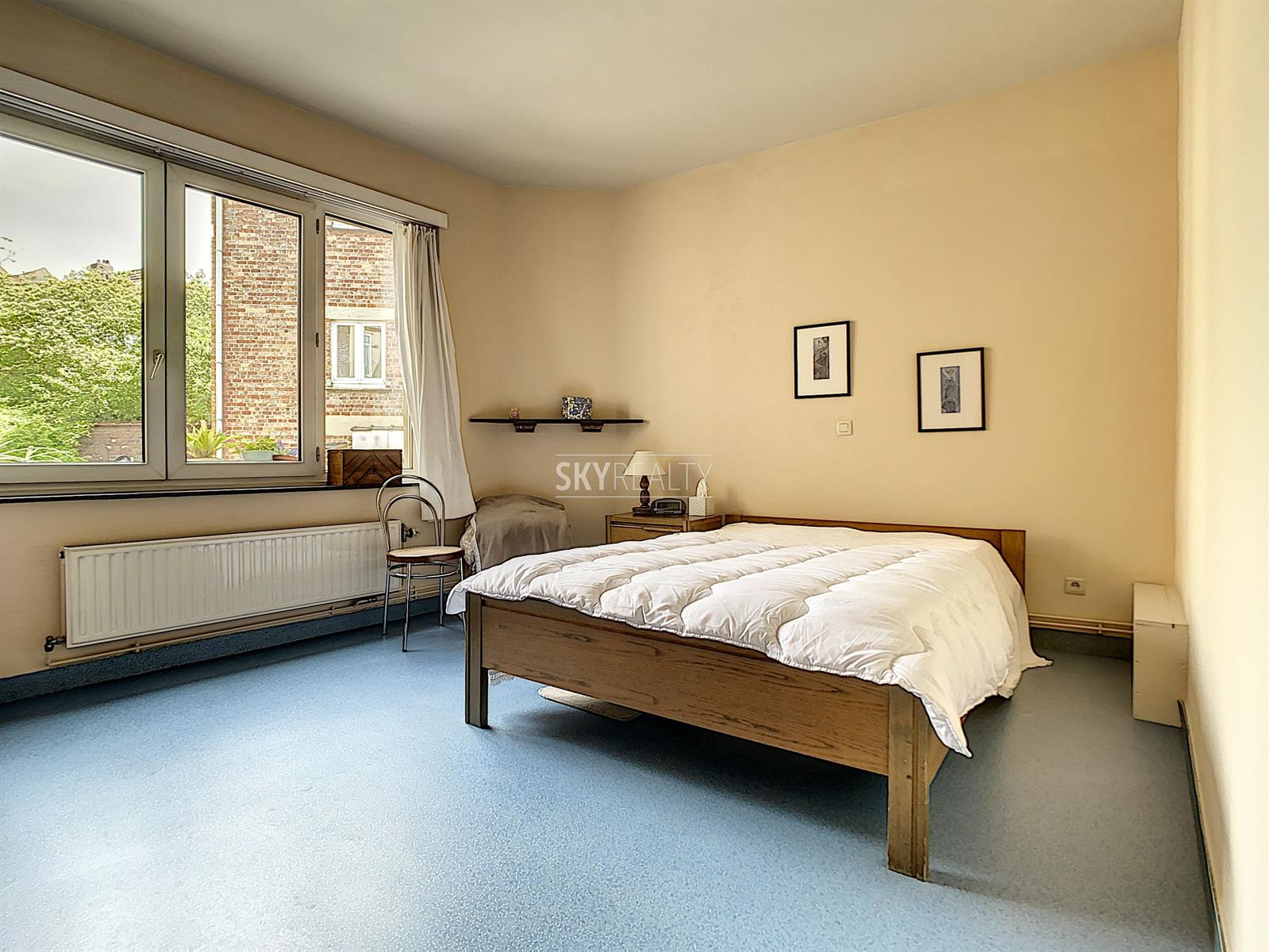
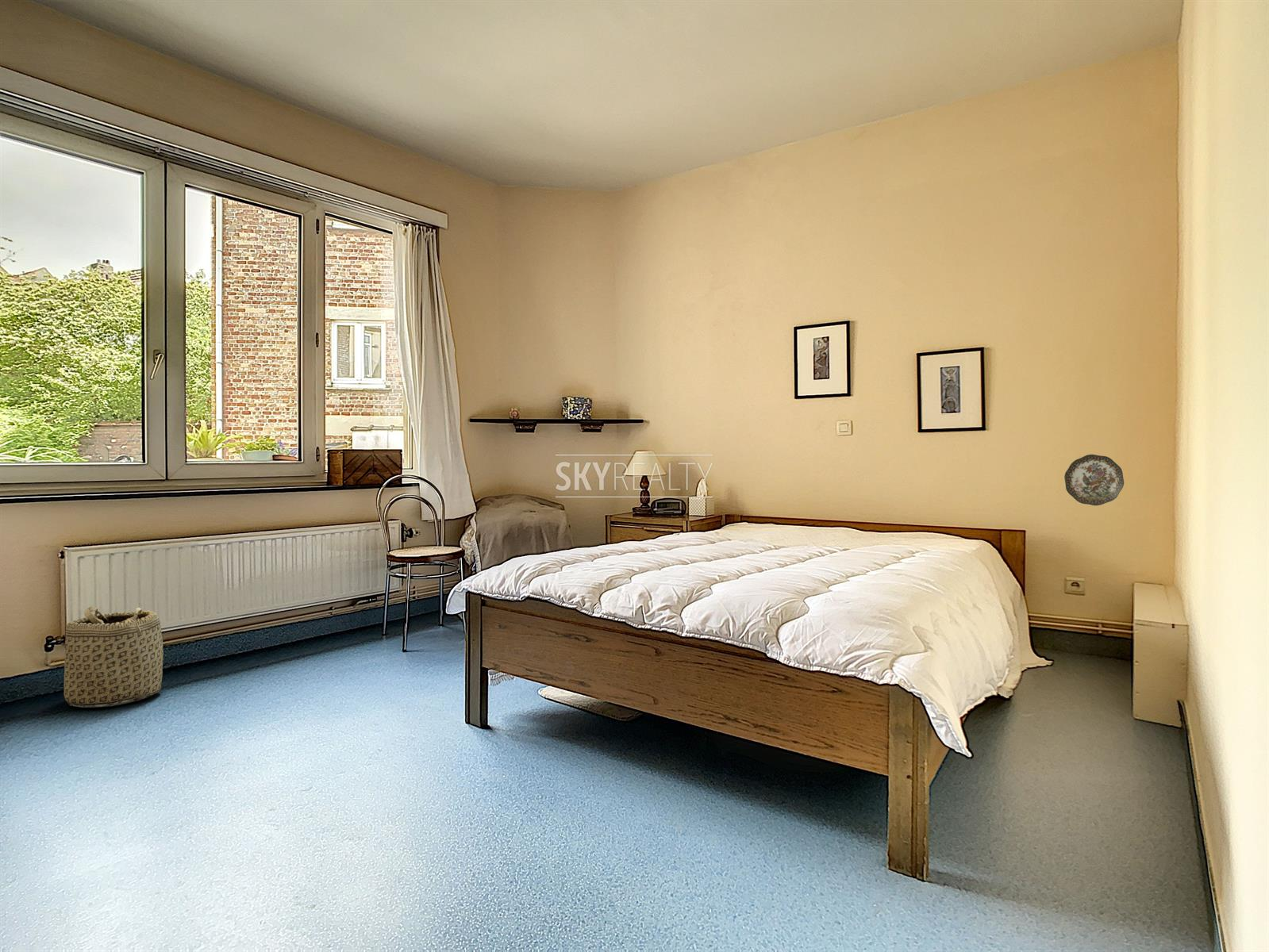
+ basket [63,606,164,708]
+ decorative plate [1063,454,1125,506]
